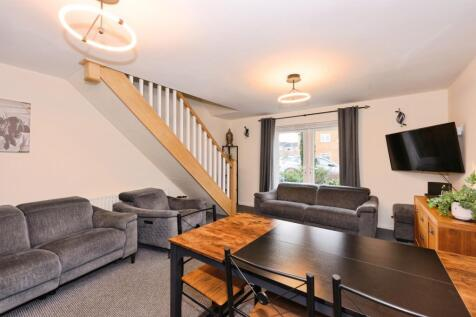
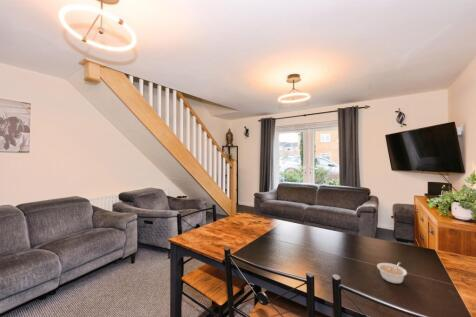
+ legume [376,261,408,284]
